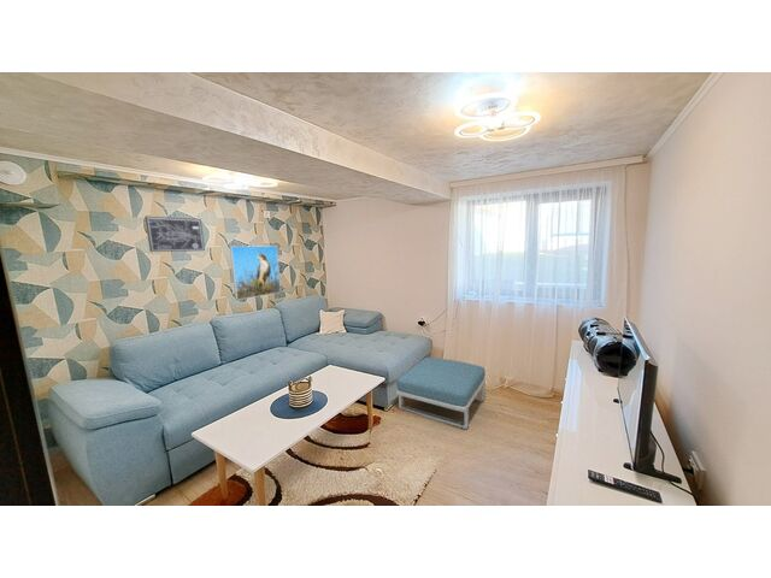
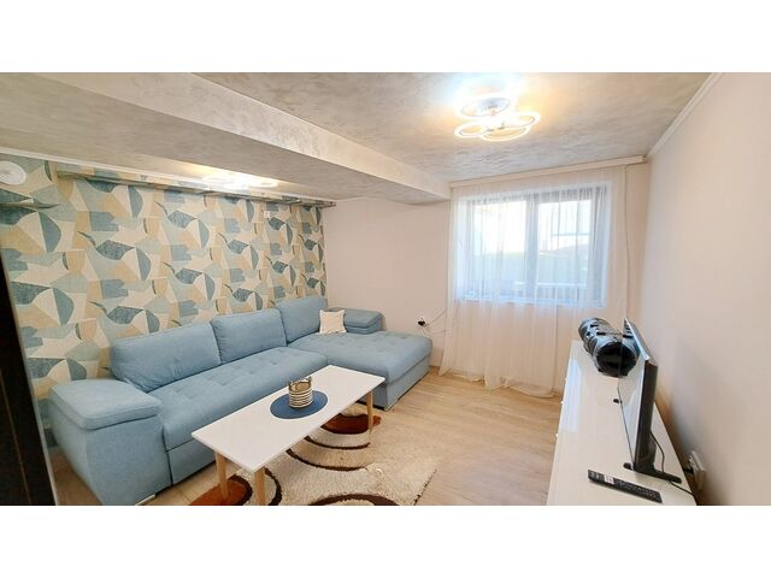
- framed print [229,244,282,301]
- wall art [143,214,206,253]
- footstool [395,356,487,430]
